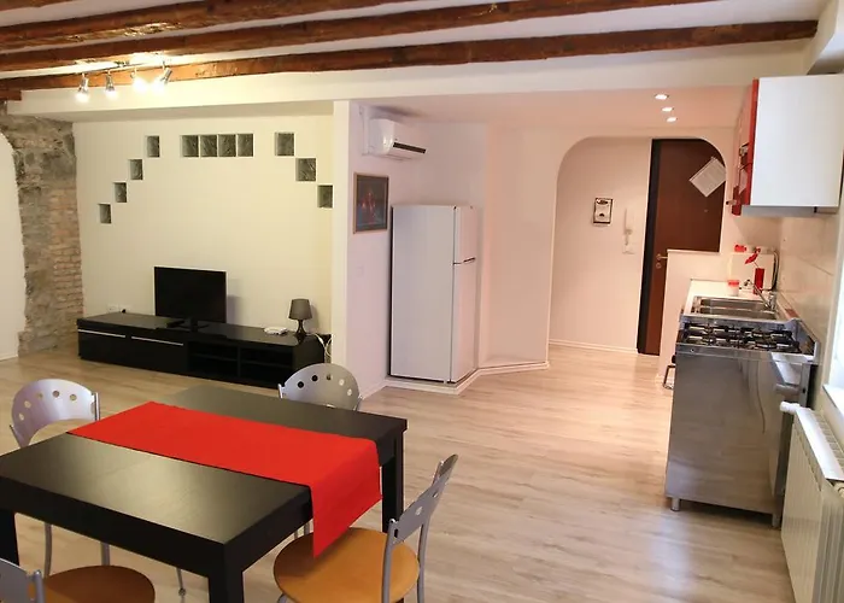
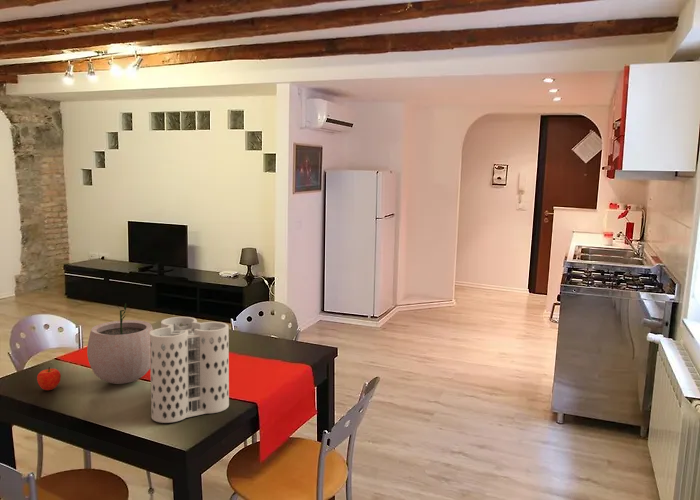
+ fruit [36,366,62,391]
+ utensil holder [149,316,230,424]
+ plant pot [86,302,154,385]
